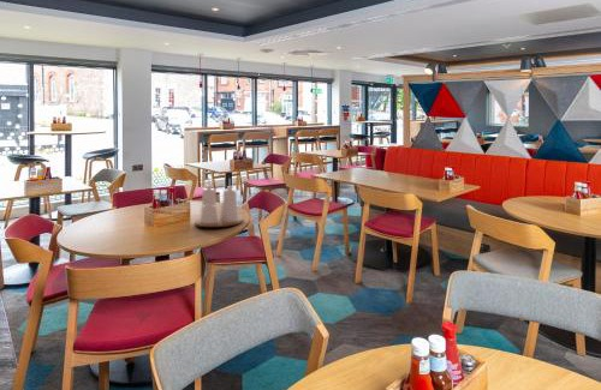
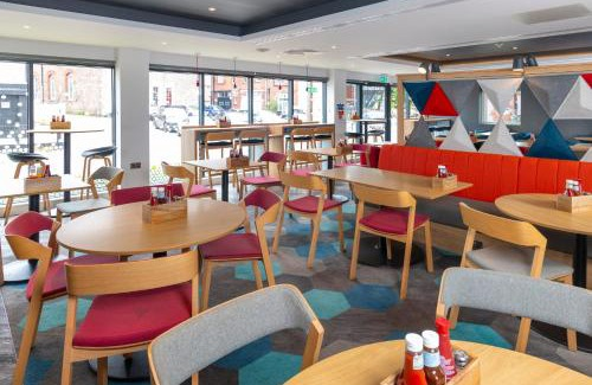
- condiment set [194,176,244,228]
